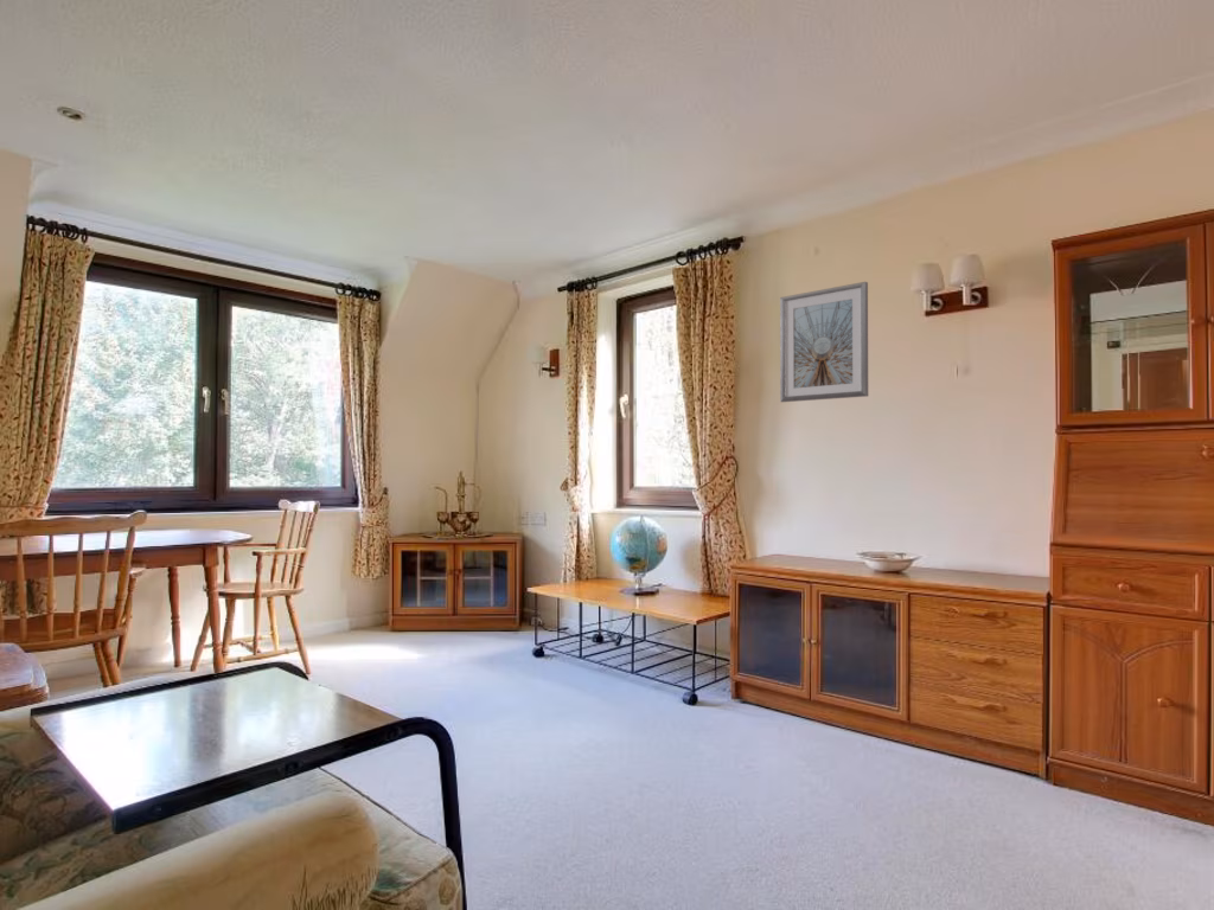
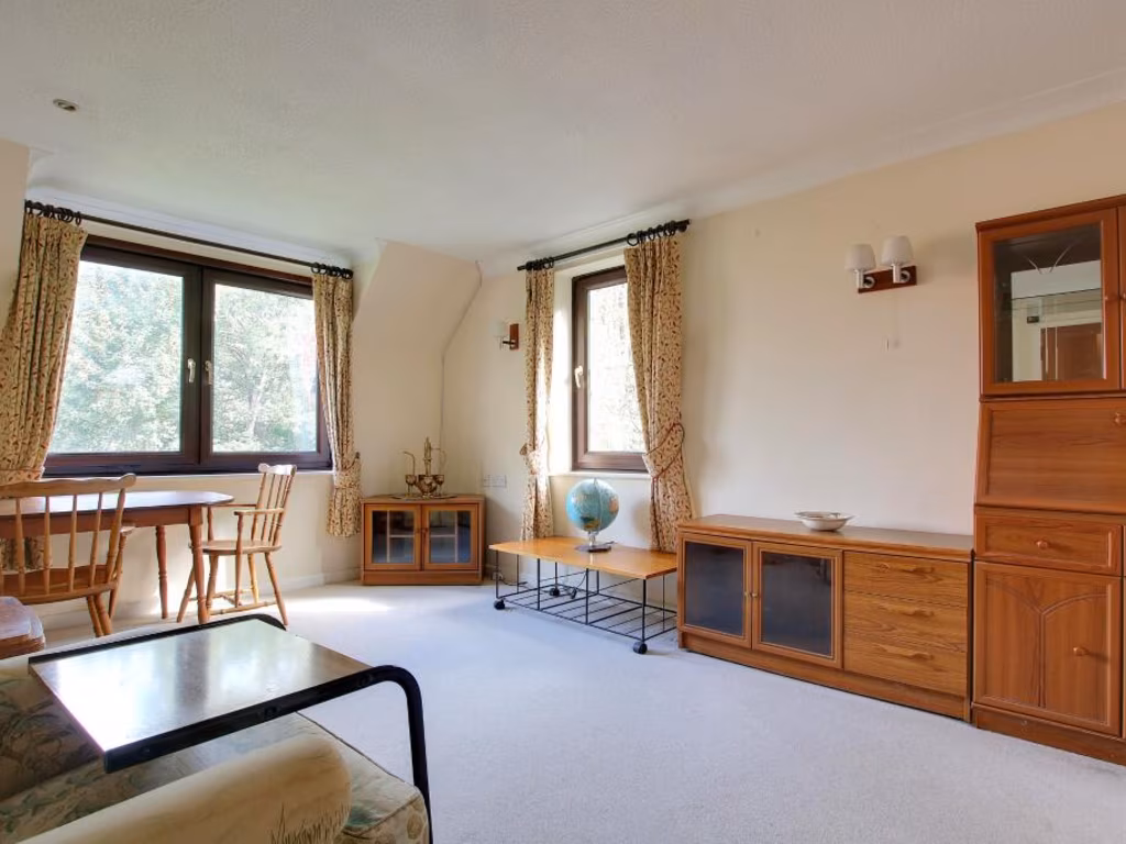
- picture frame [779,281,869,403]
